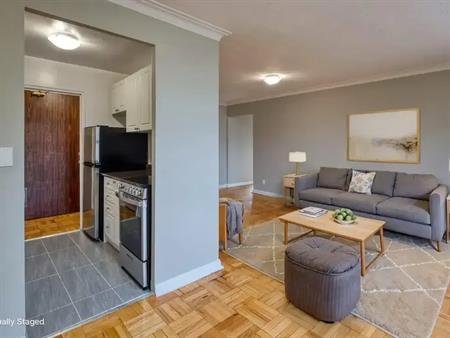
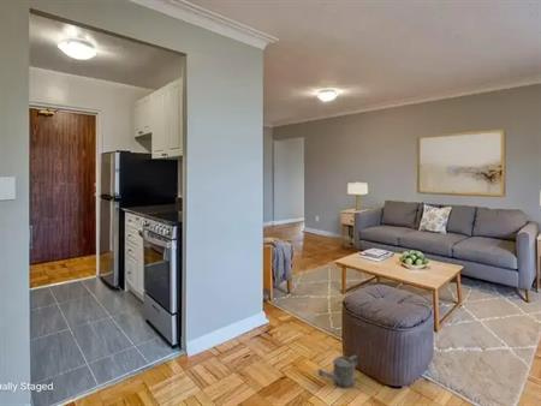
+ watering can [317,353,358,389]
